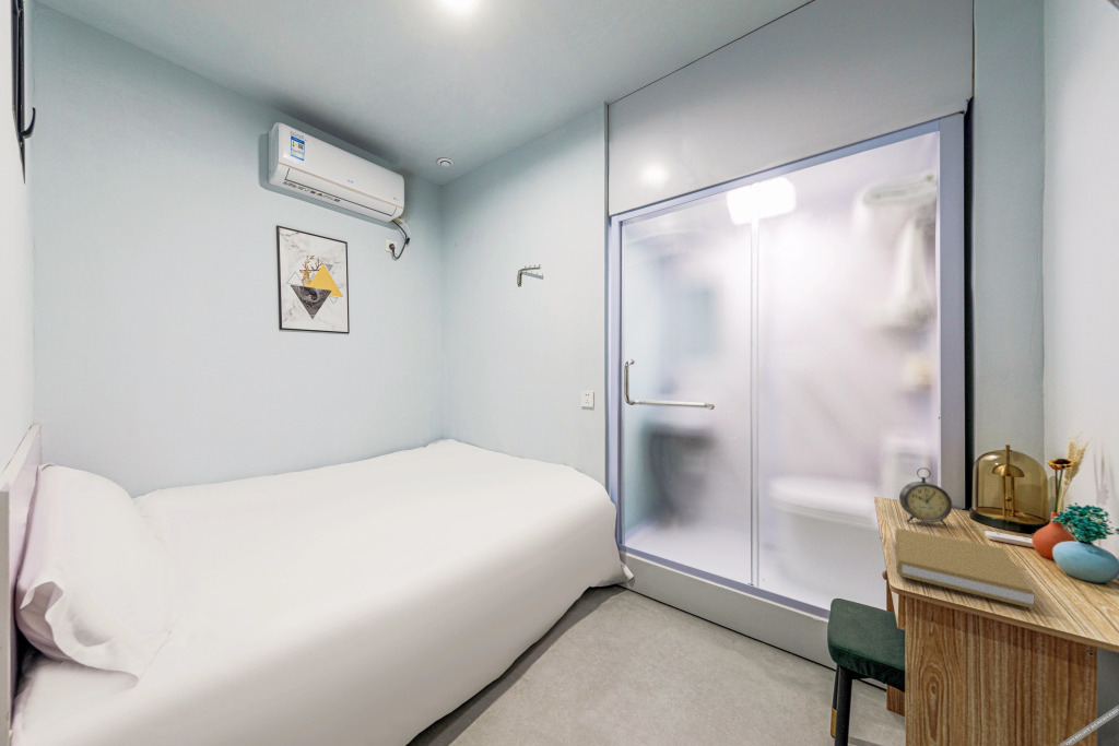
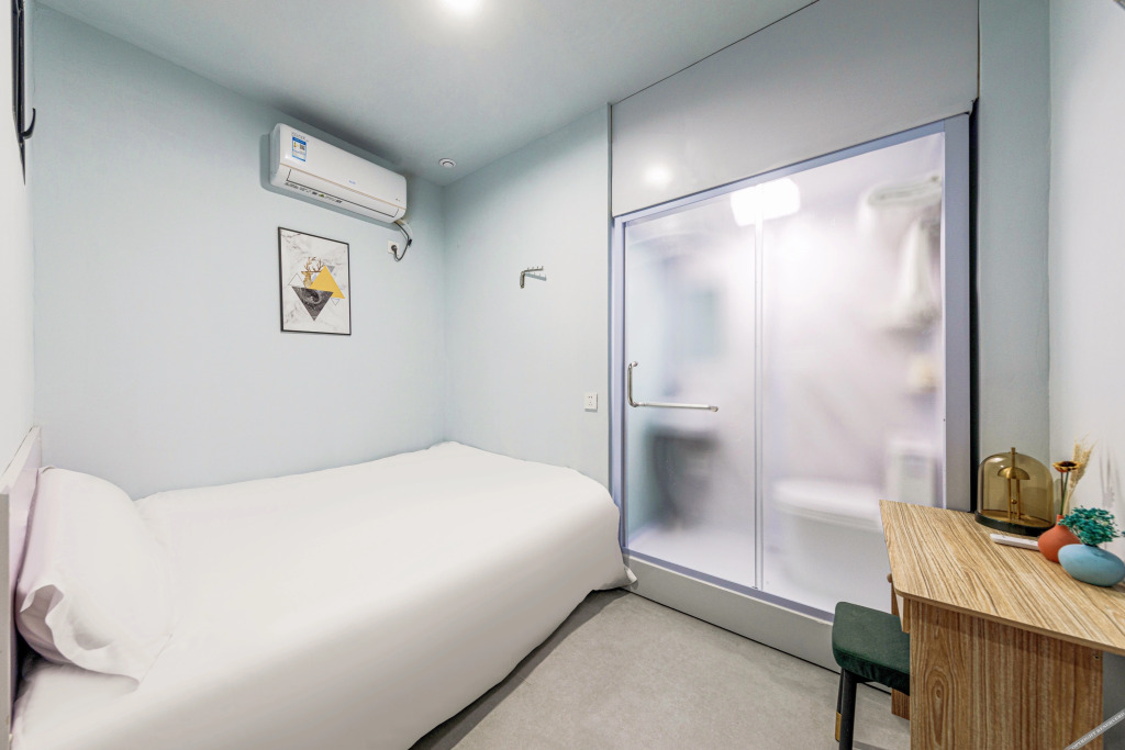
- alarm clock [898,466,953,526]
- book [894,528,1035,609]
